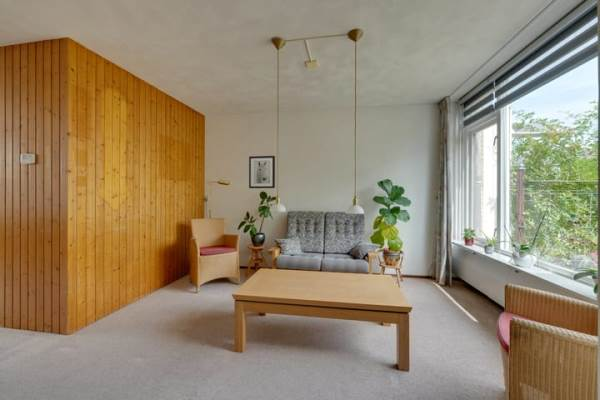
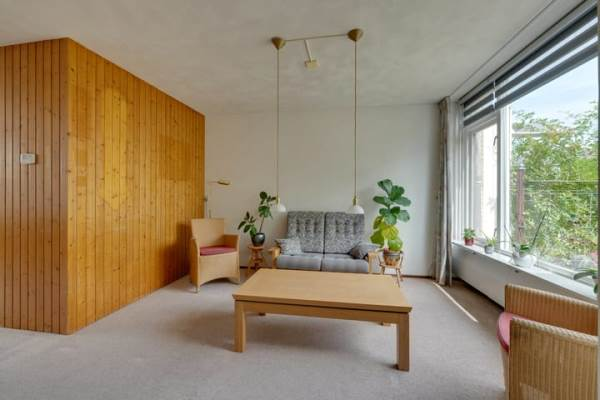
- wall art [248,155,276,189]
